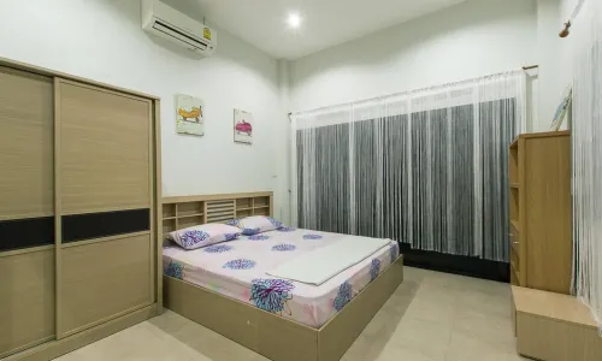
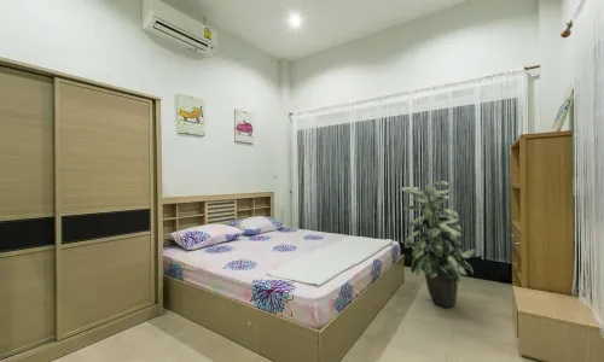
+ indoor plant [399,180,478,309]
